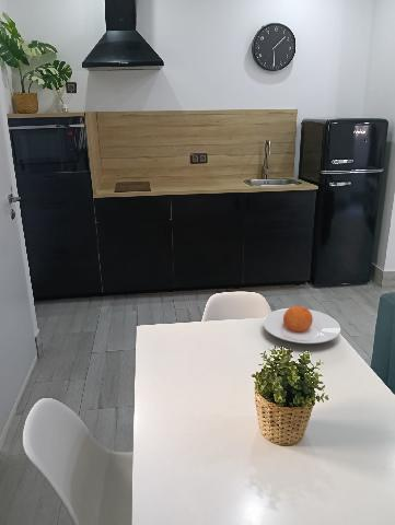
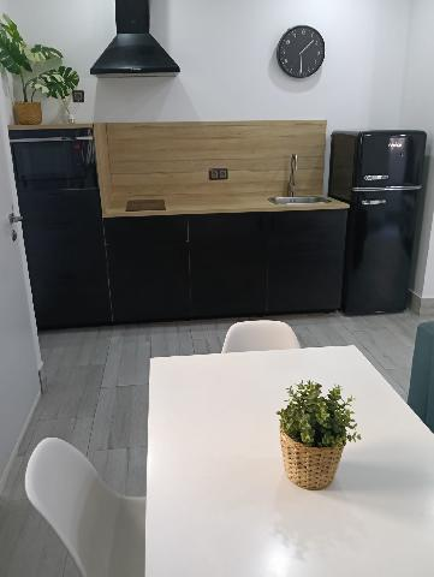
- plate [262,305,341,345]
